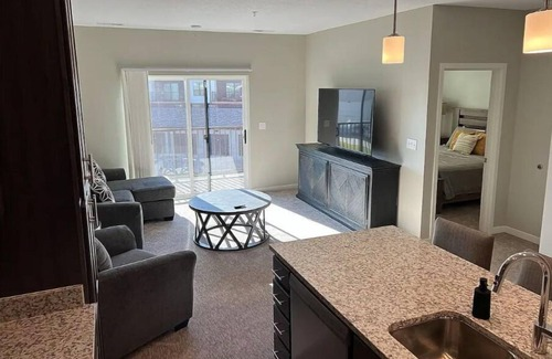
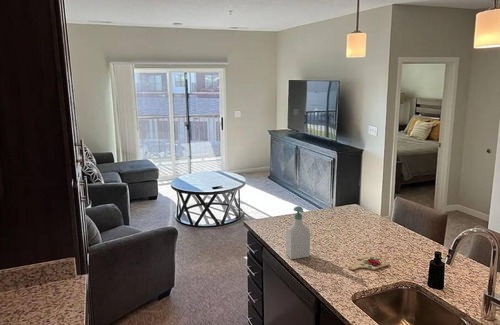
+ cutting board [347,253,390,271]
+ soap bottle [285,205,311,260]
